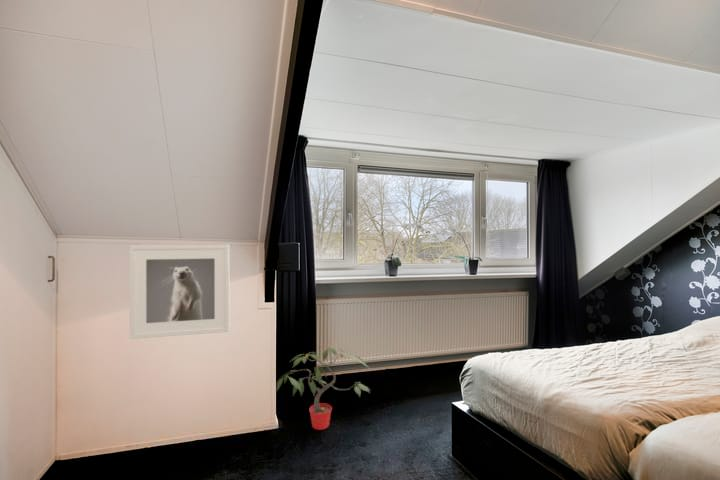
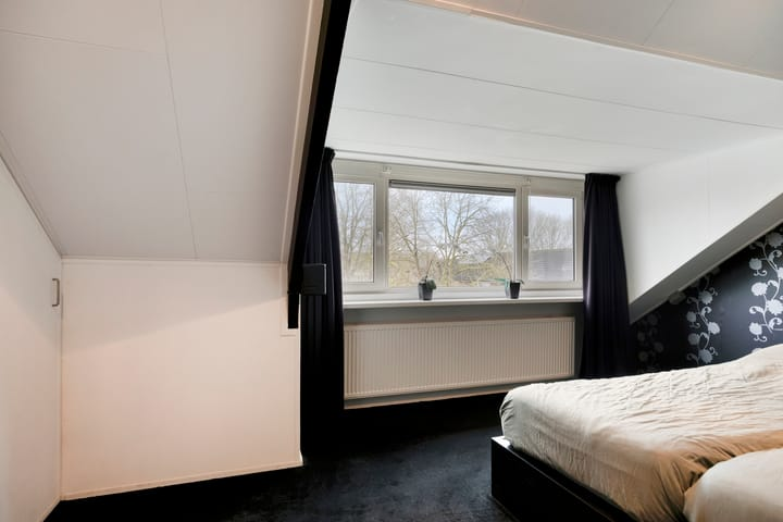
- potted plant [275,345,371,431]
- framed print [129,244,230,340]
